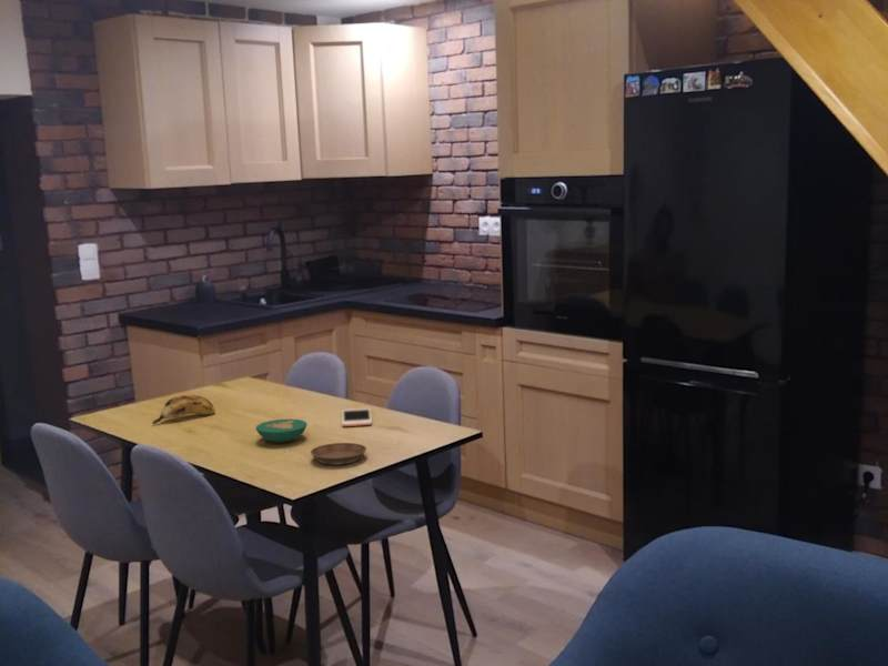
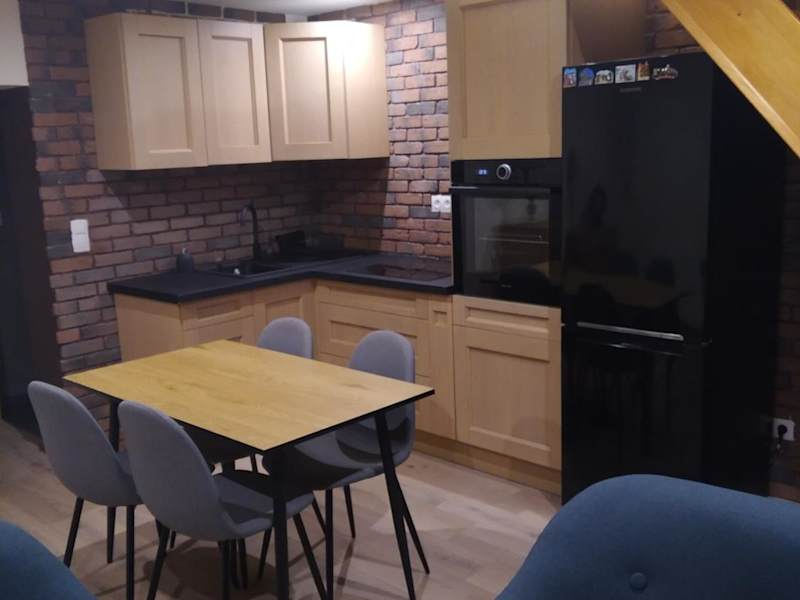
- saucer [310,442,367,466]
- banana [151,394,216,425]
- cell phone [341,407,373,427]
- bowl [254,418,309,444]
